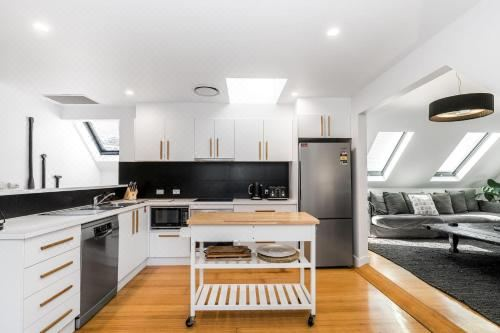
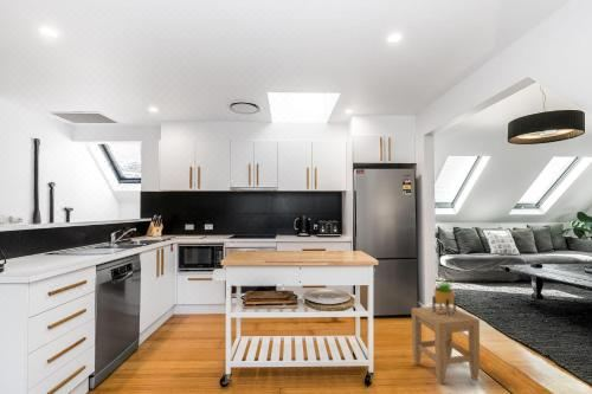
+ potted plant [431,273,457,316]
+ stool [411,305,481,386]
